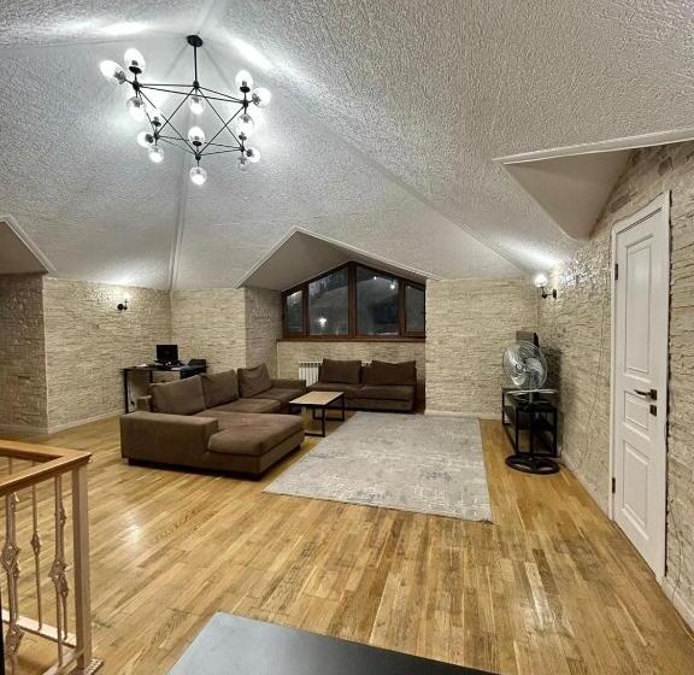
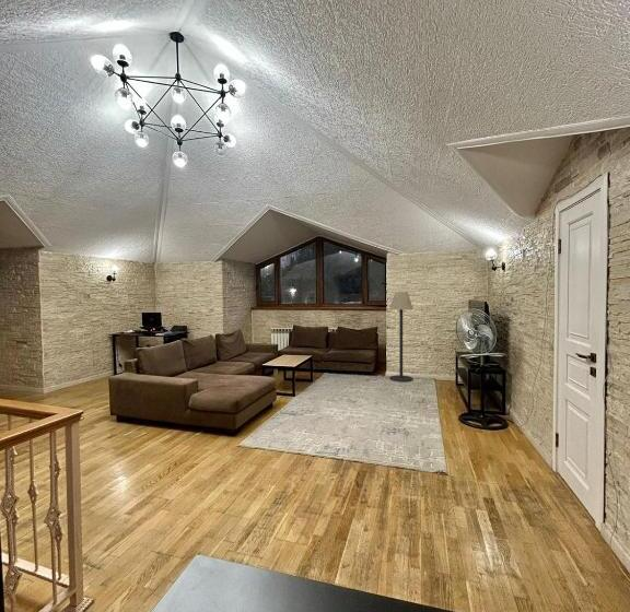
+ floor lamp [388,291,415,382]
